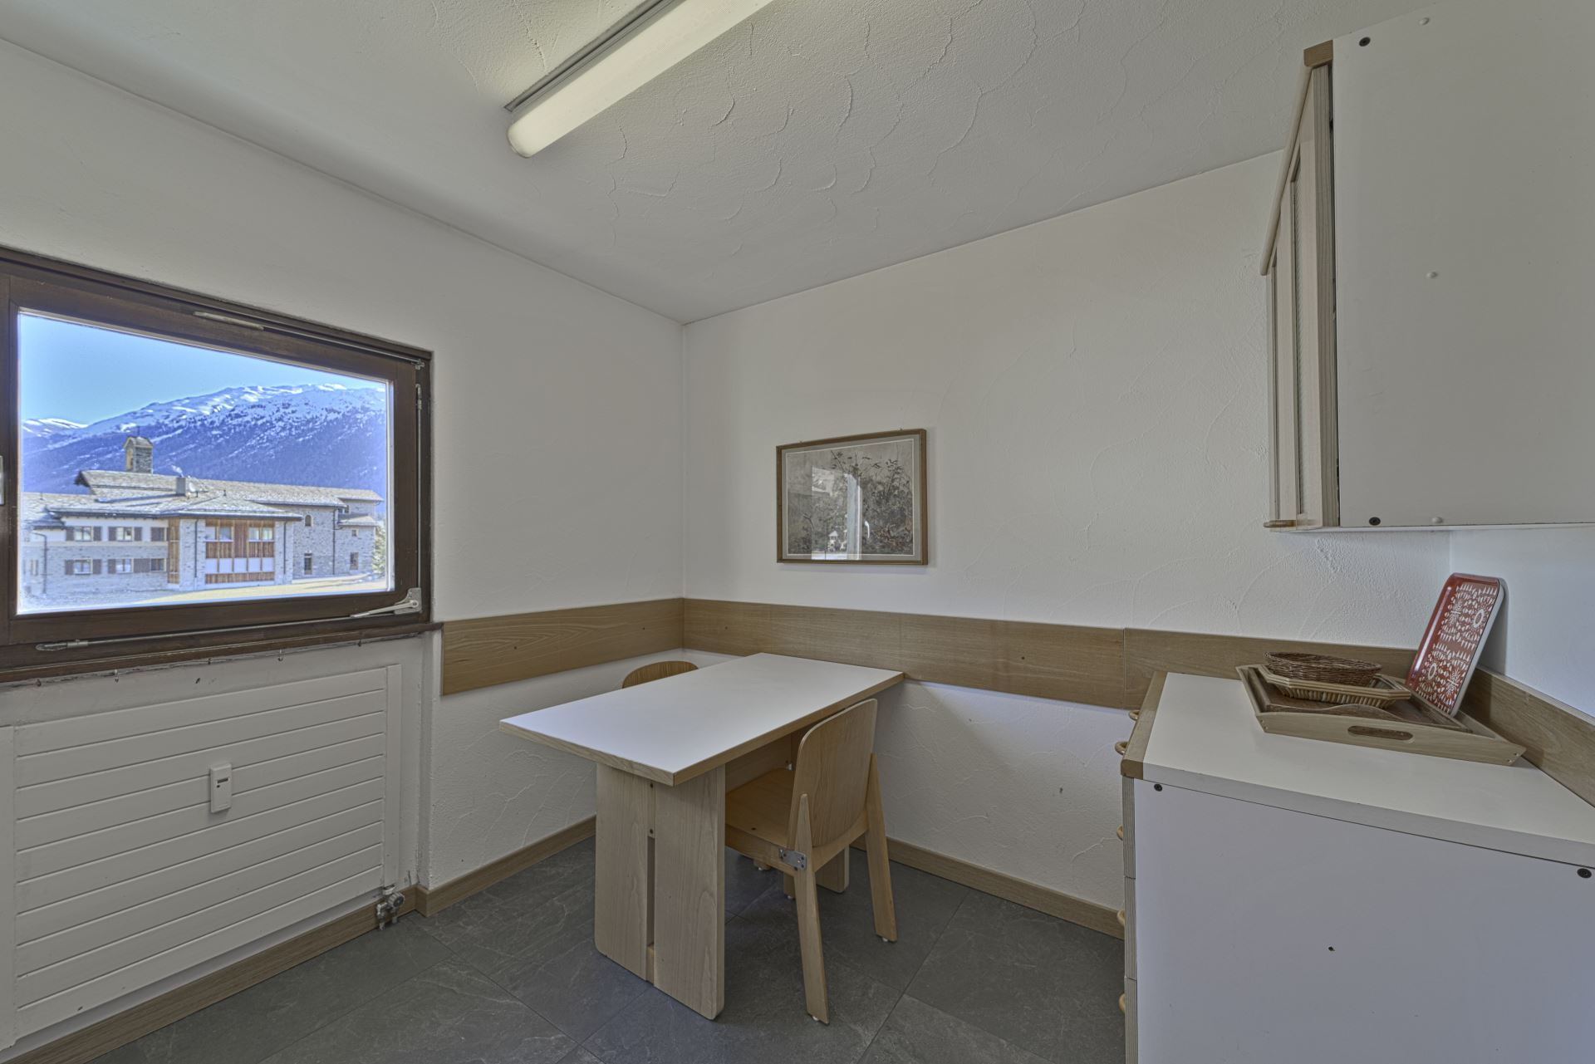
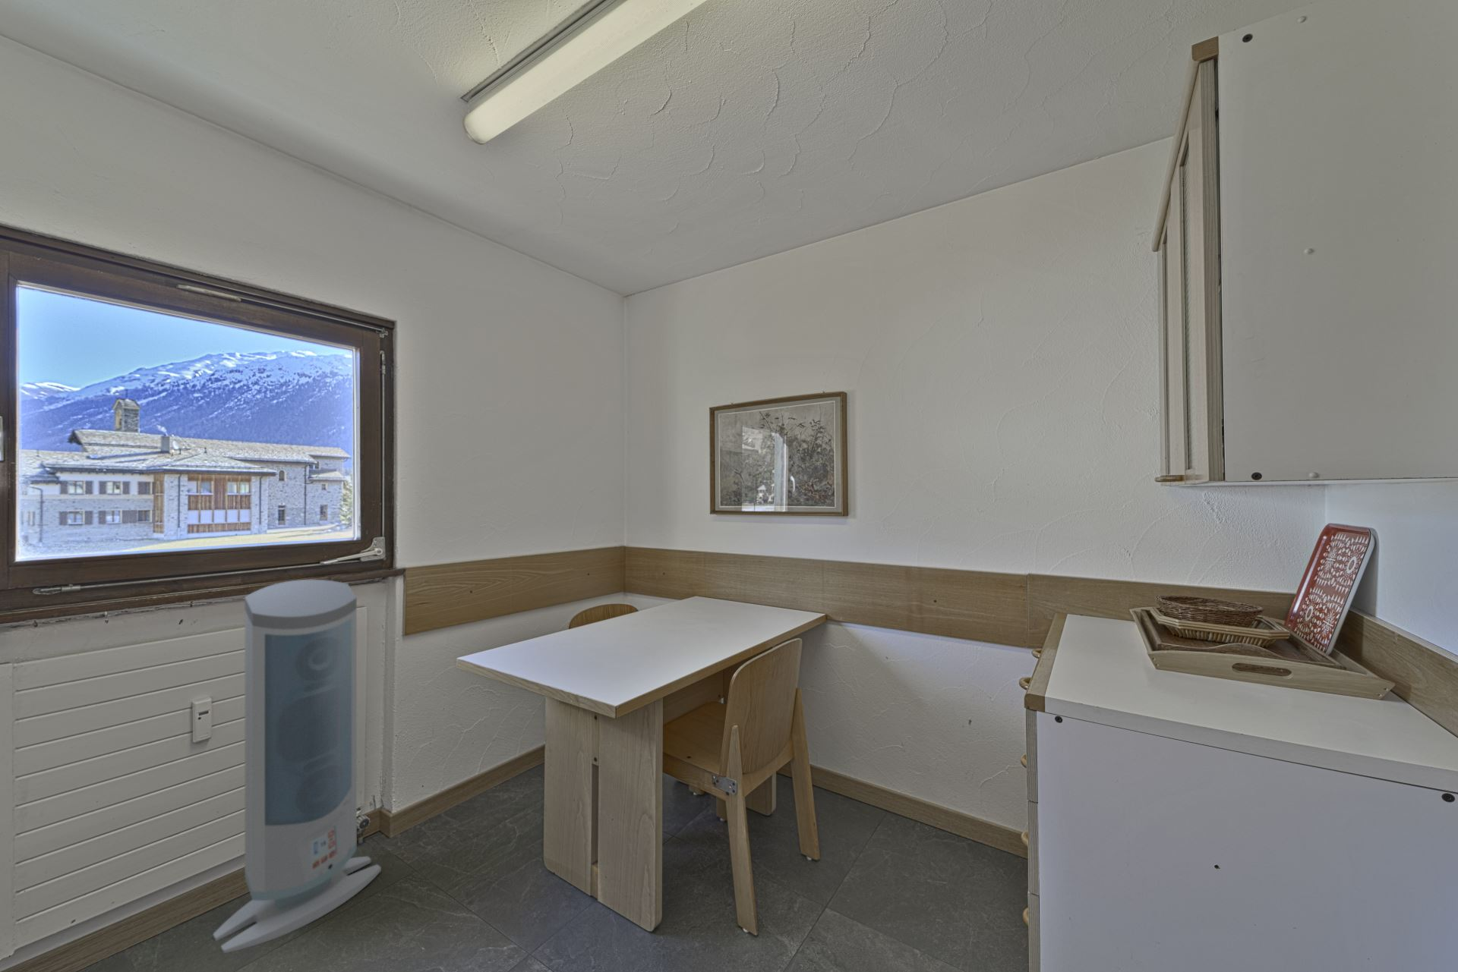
+ air purifier [213,579,382,954]
